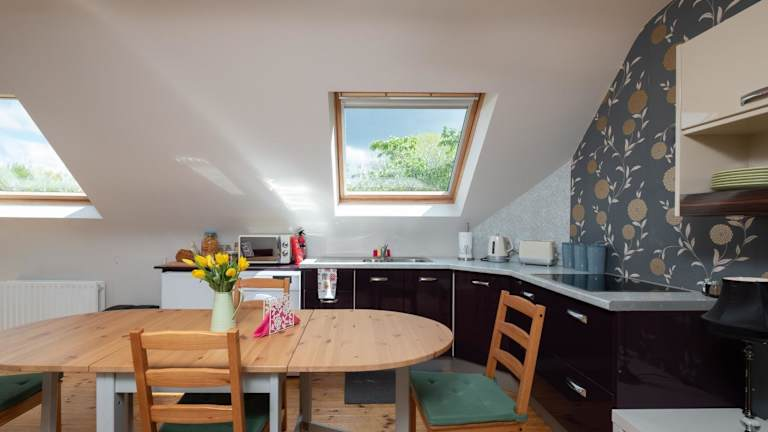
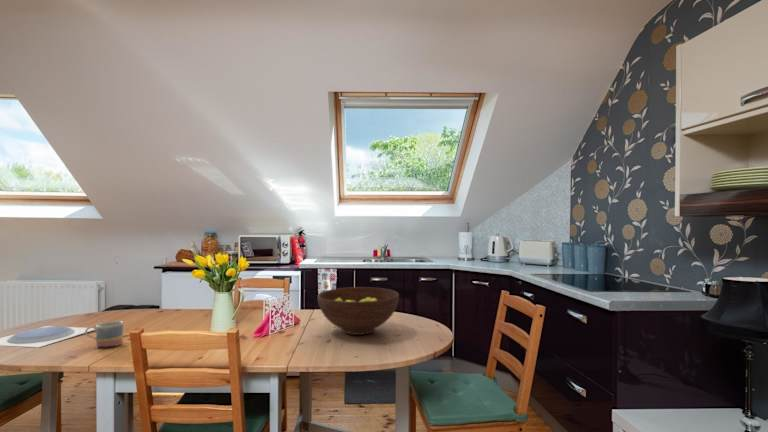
+ plate [0,325,95,348]
+ fruit bowl [316,286,400,336]
+ mug [84,320,124,349]
